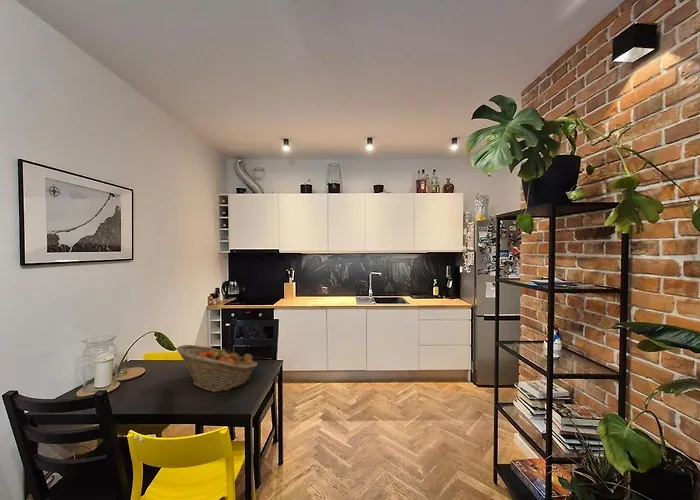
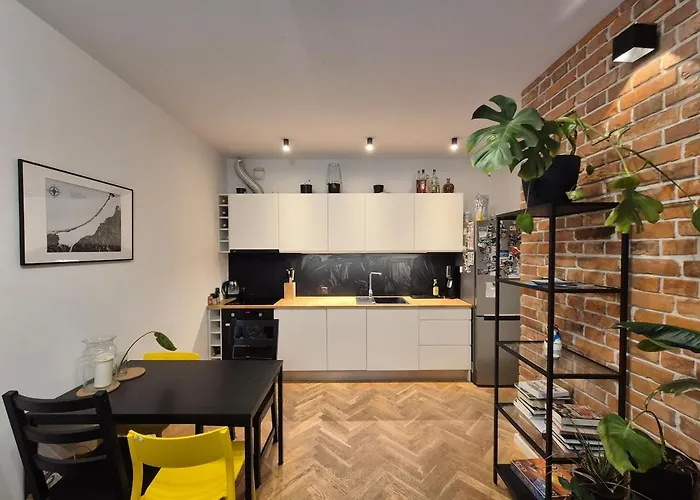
- fruit basket [176,344,259,393]
